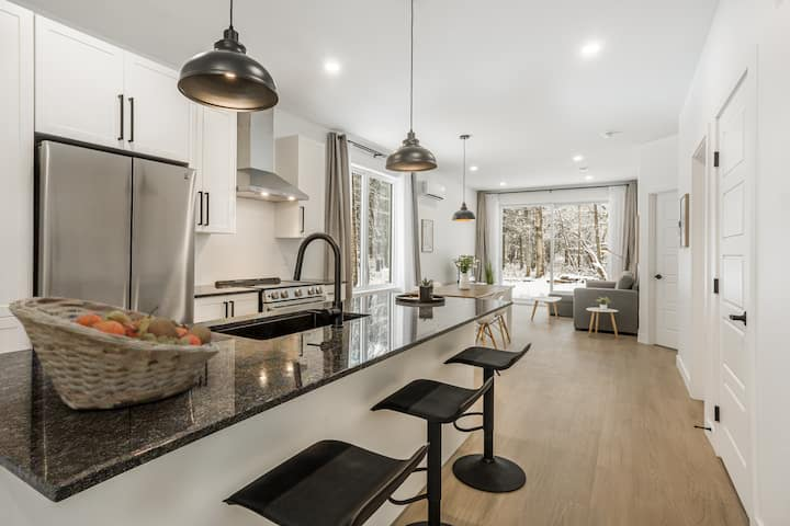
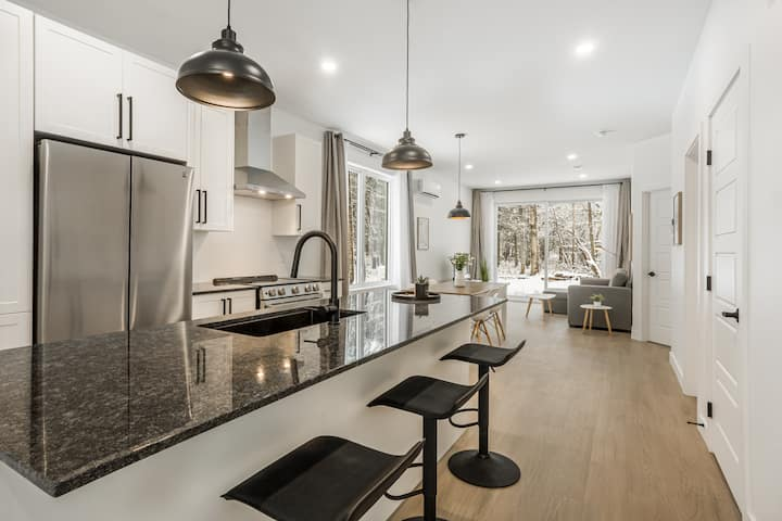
- fruit basket [7,295,221,411]
